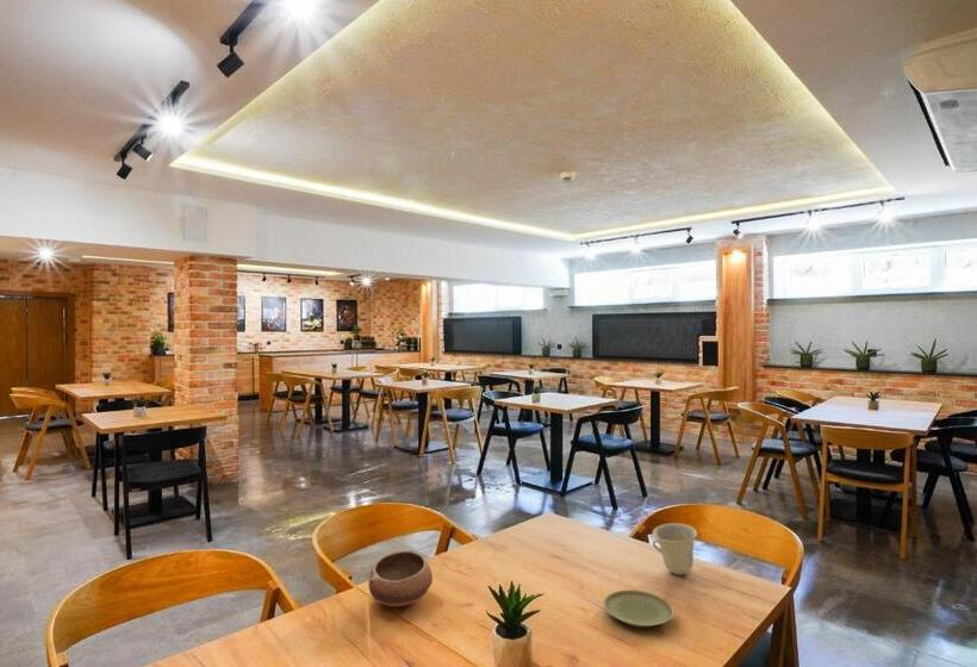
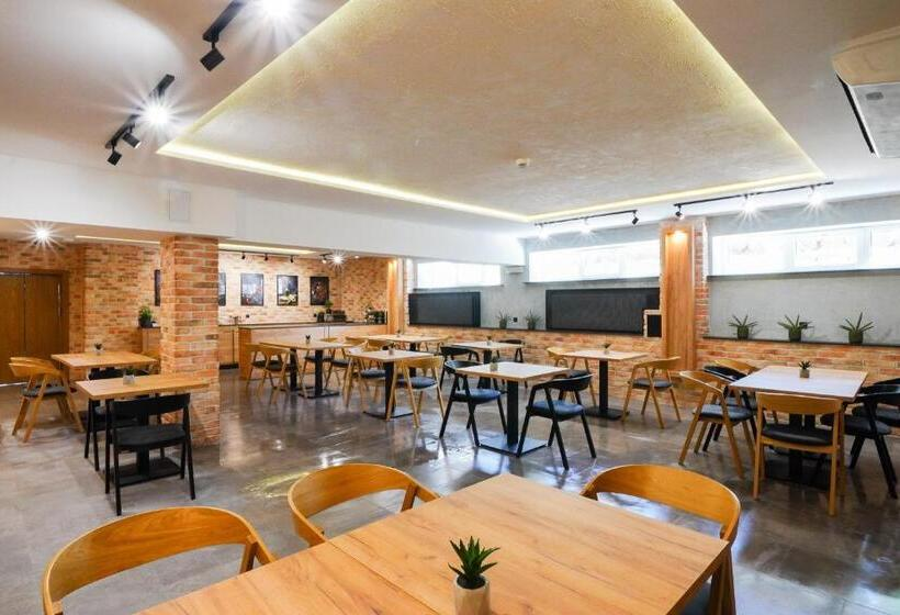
- bowl [368,549,434,607]
- plate [603,588,674,628]
- cup [652,522,698,576]
